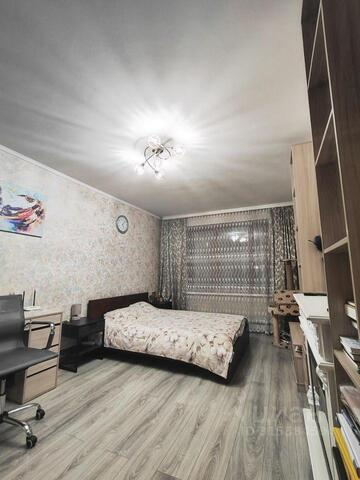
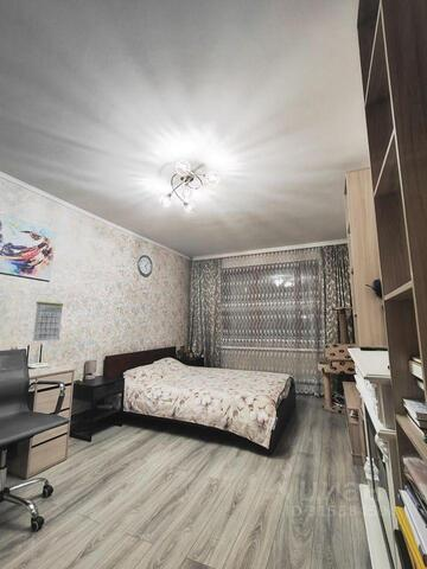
+ calendar [32,294,64,343]
